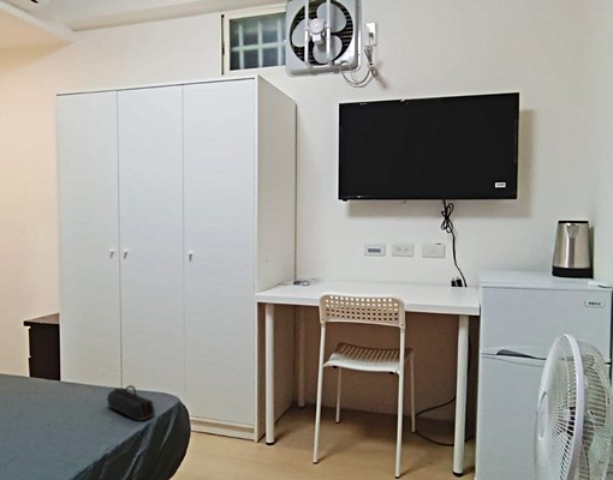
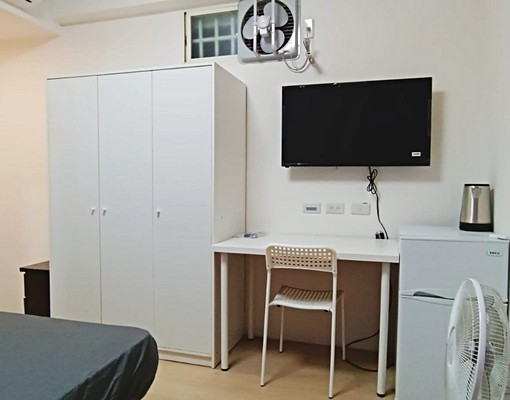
- pencil case [106,384,156,422]
